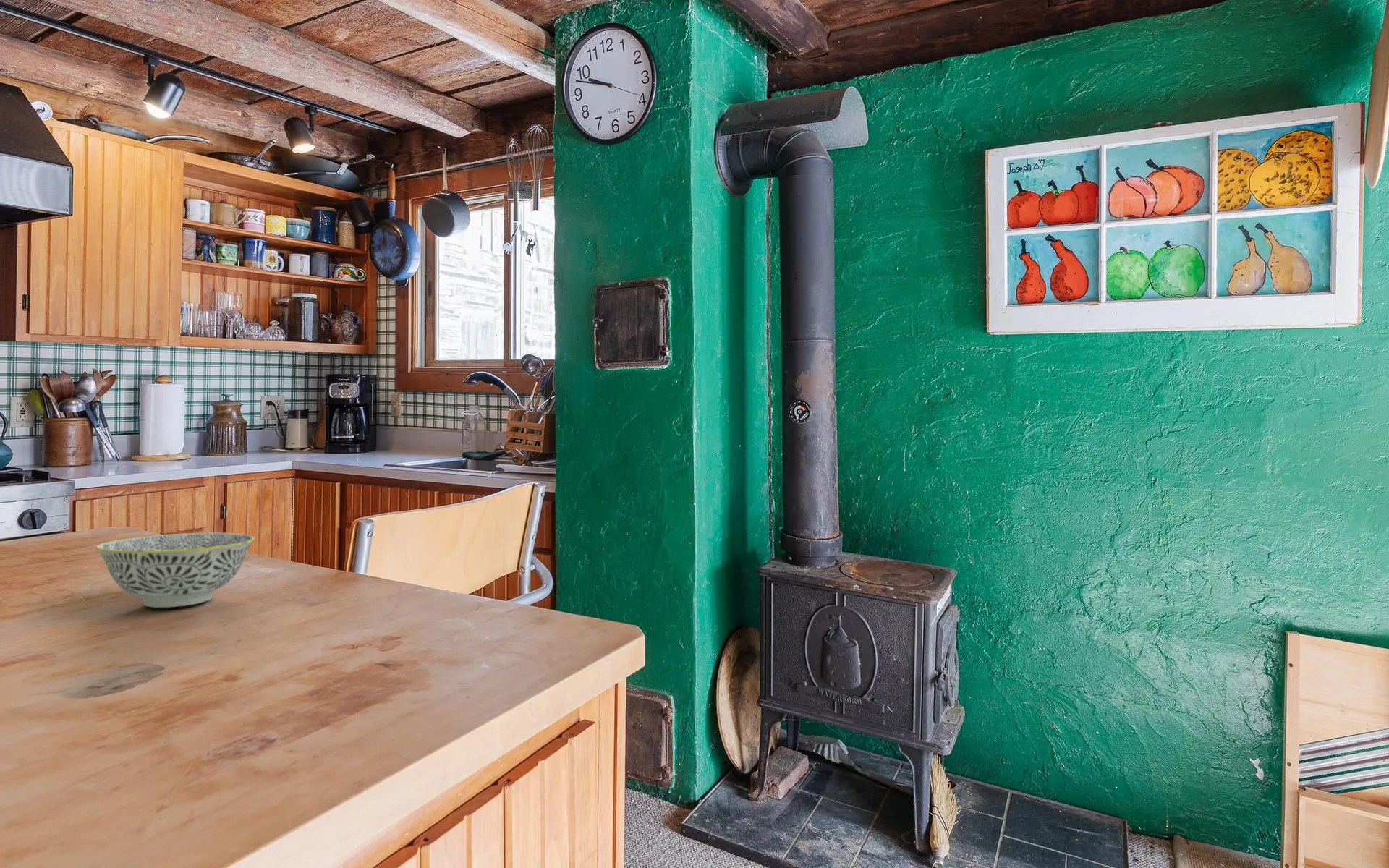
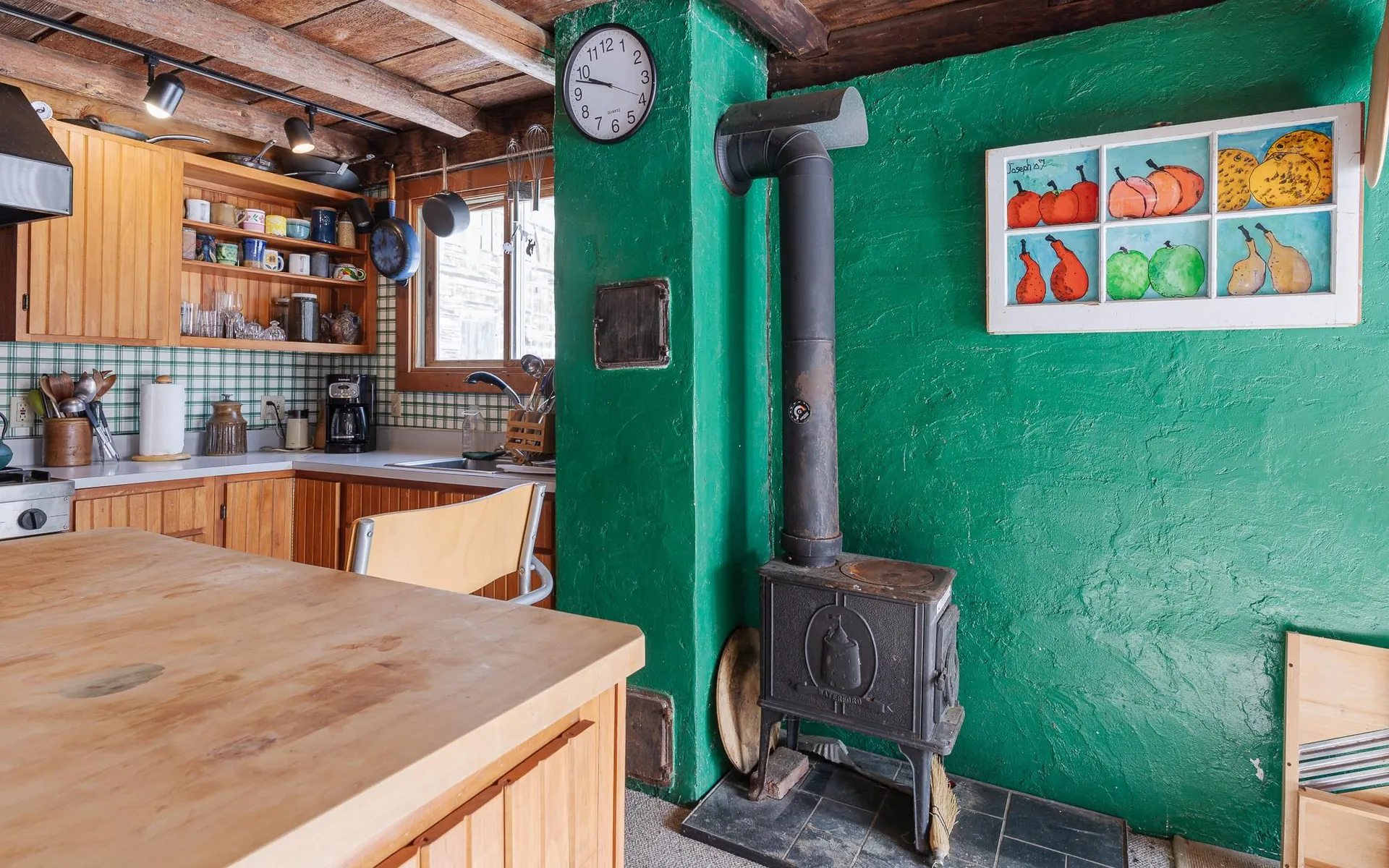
- bowl [95,532,255,608]
